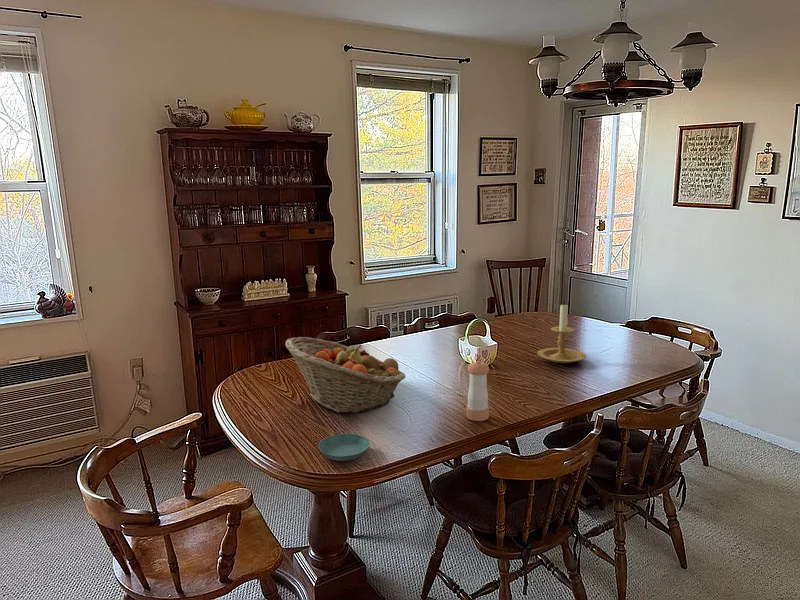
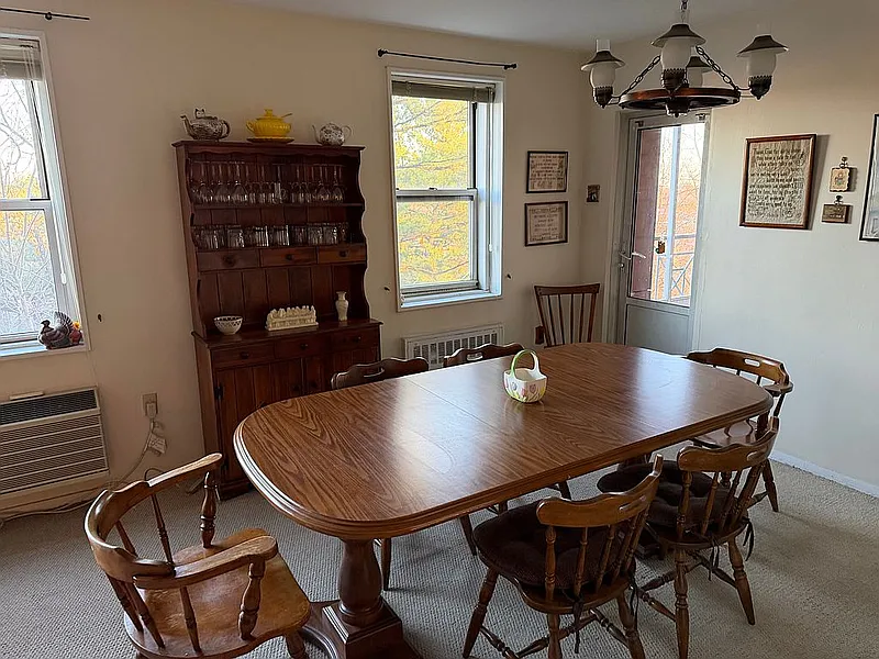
- candle holder [537,302,587,364]
- pepper shaker [466,360,490,422]
- fruit basket [285,336,406,414]
- saucer [318,433,371,462]
